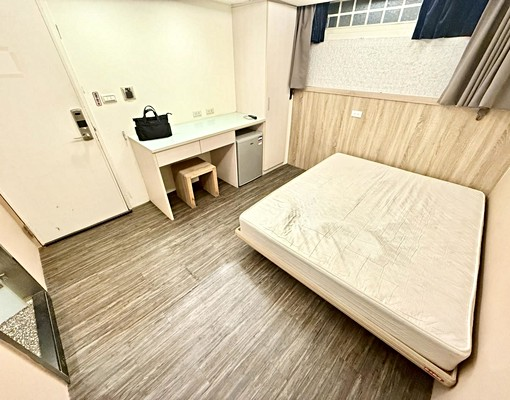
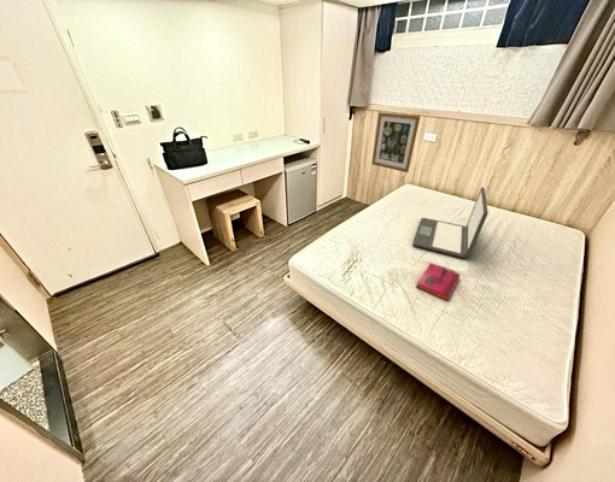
+ hardback book [415,261,462,302]
+ laptop [412,186,490,259]
+ wall art [370,111,421,174]
